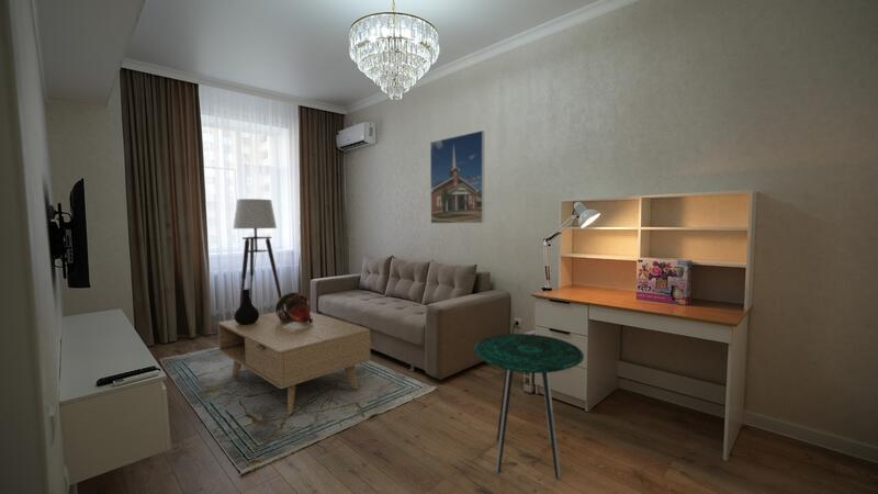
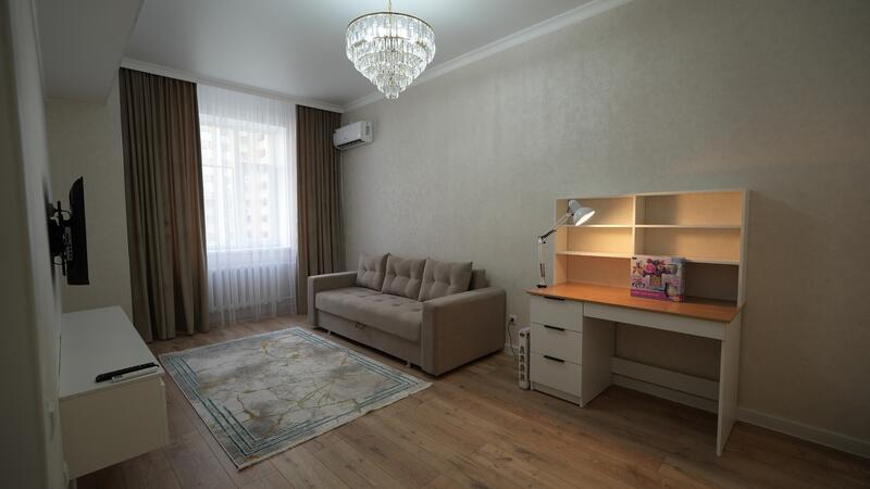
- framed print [429,130,485,224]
- floor lamp [210,198,285,335]
- vase [234,288,260,325]
- coffee table [217,311,372,415]
- decorative bowl [274,291,313,324]
- side table [473,333,585,480]
